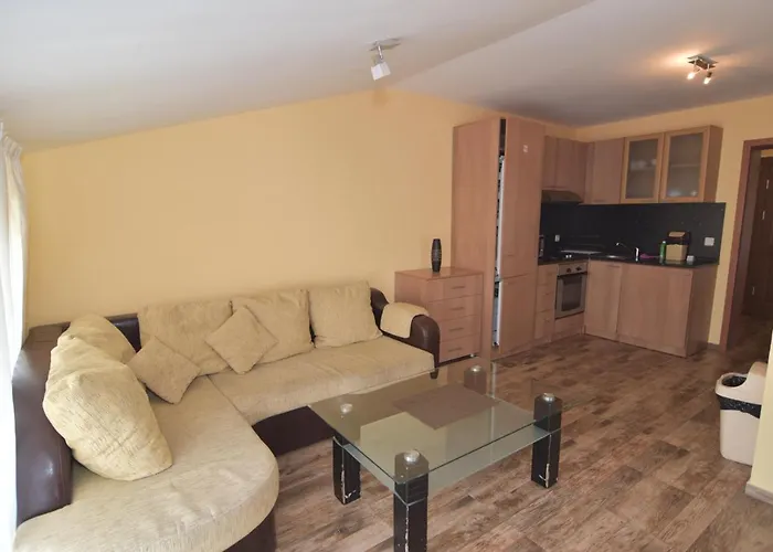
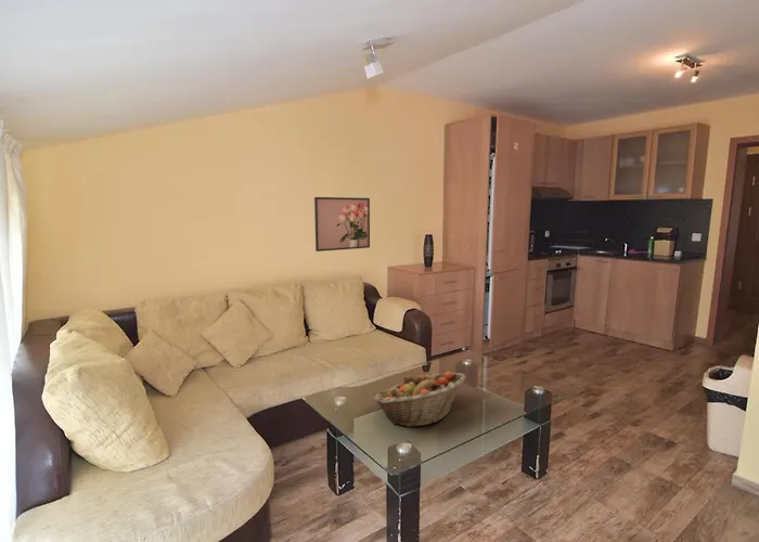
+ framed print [313,196,371,253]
+ fruit basket [372,371,466,428]
